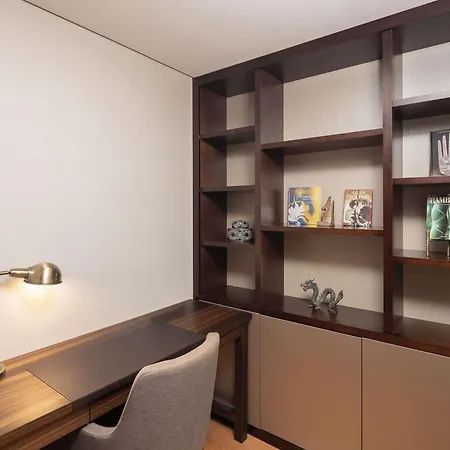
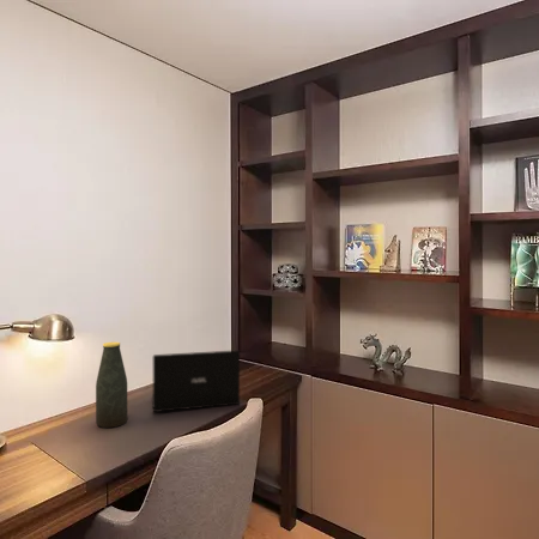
+ laptop [151,349,241,413]
+ bottle [95,341,128,429]
